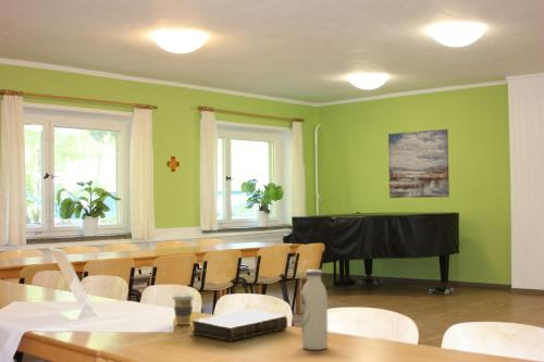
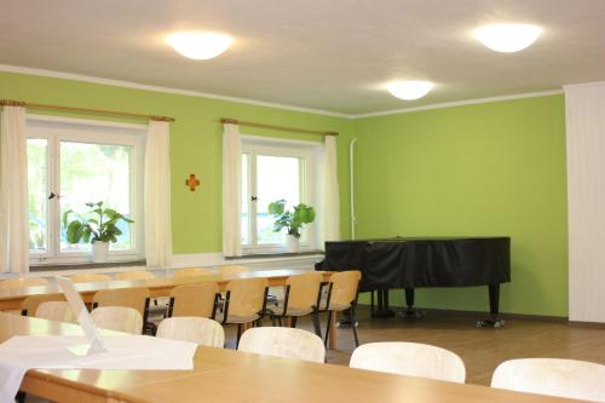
- coffee cup [171,294,195,326]
- wall art [387,128,450,199]
- water bottle [300,269,329,351]
- book [189,309,288,342]
